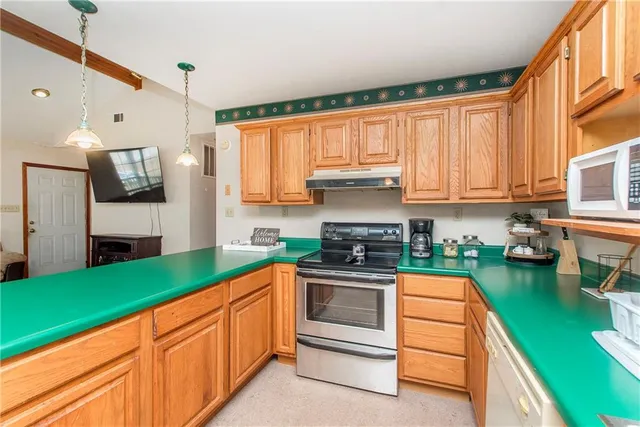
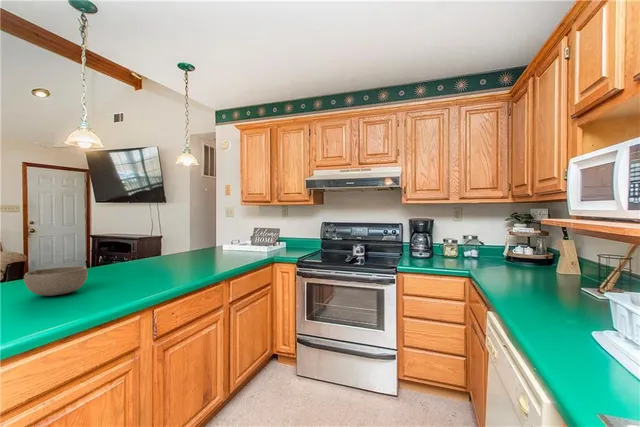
+ bowl [23,265,89,297]
